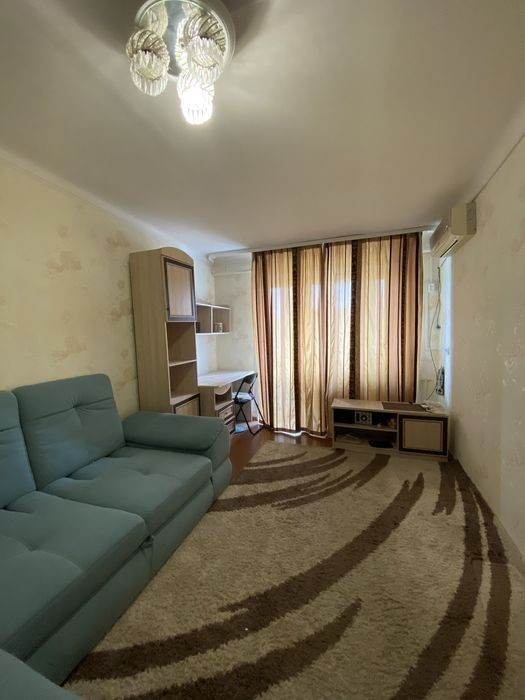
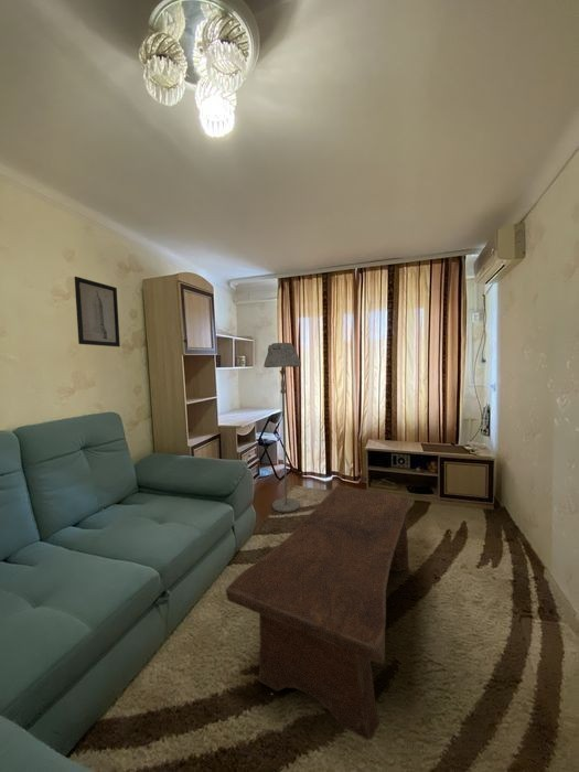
+ floor lamp [262,342,302,513]
+ coffee table [224,484,412,741]
+ wall art [74,276,121,347]
